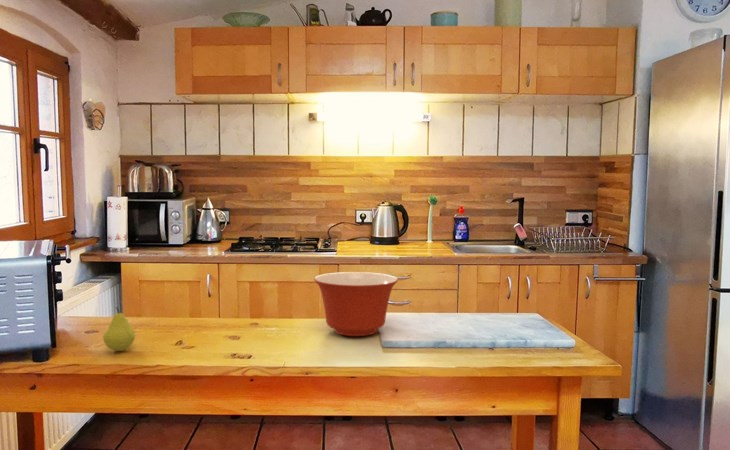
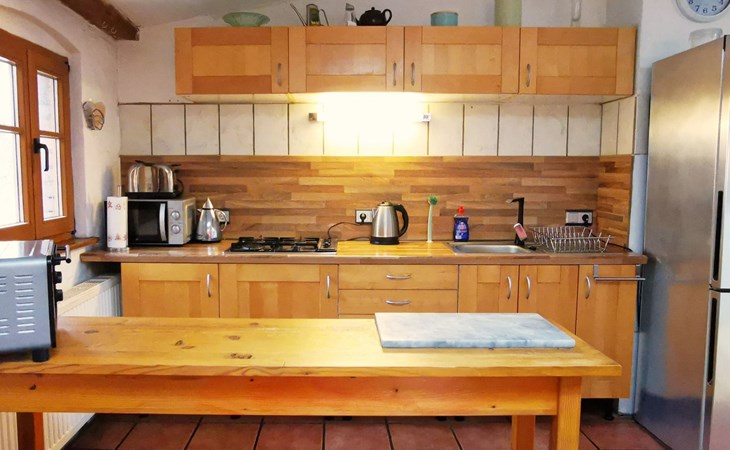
- fruit [102,306,136,352]
- mixing bowl [313,271,399,337]
